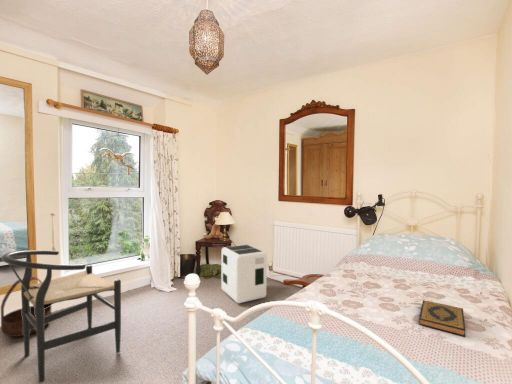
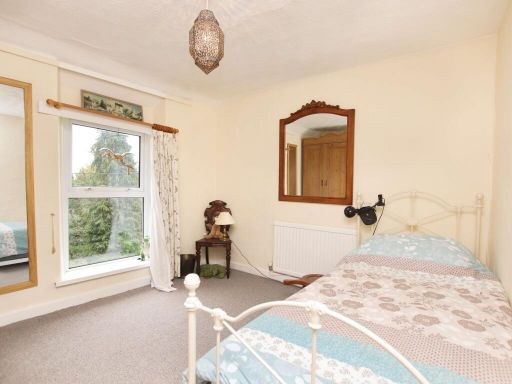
- chair [1,249,122,383]
- basket [0,276,52,338]
- hardback book [418,299,466,338]
- air purifier [220,244,268,304]
